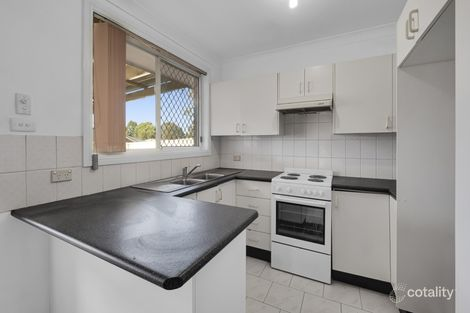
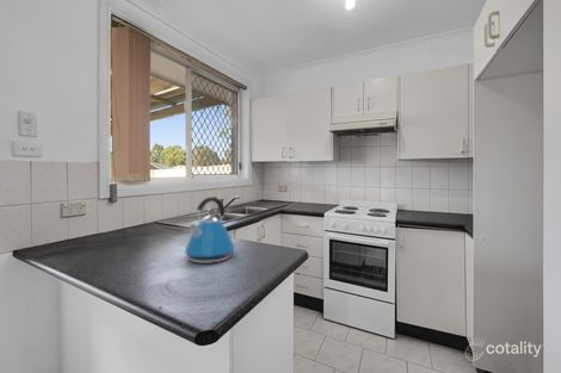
+ kettle [184,195,236,265]
